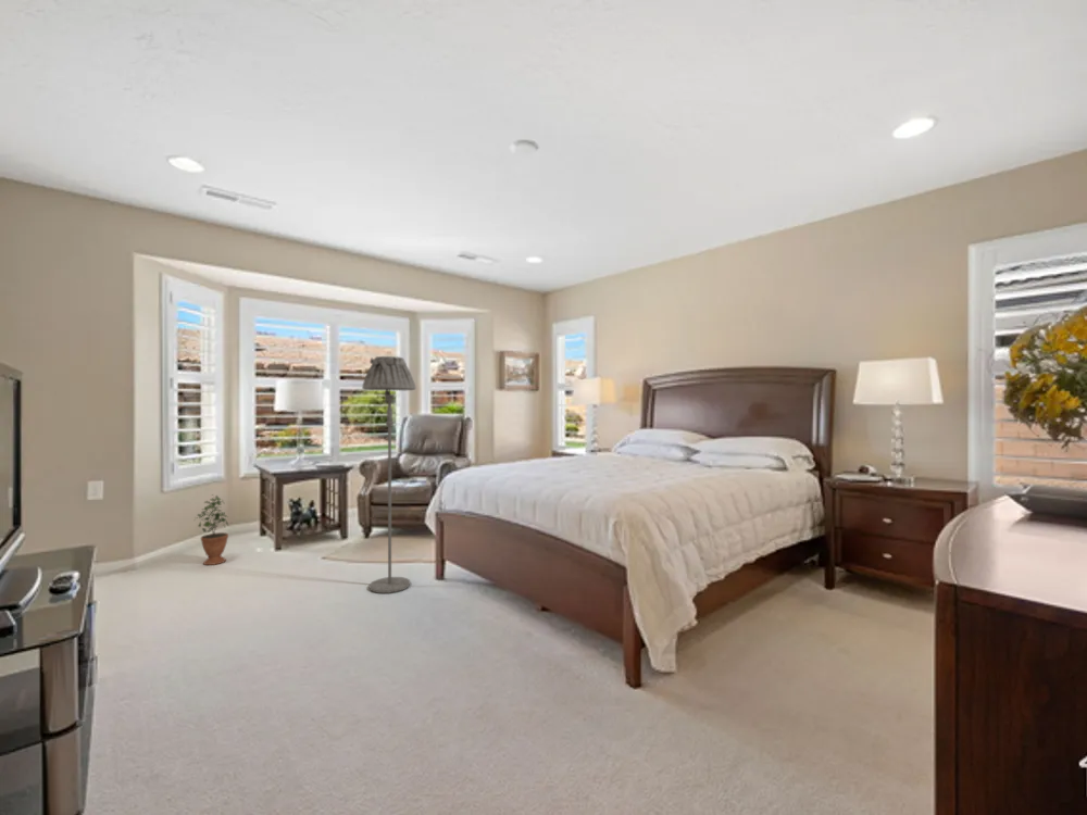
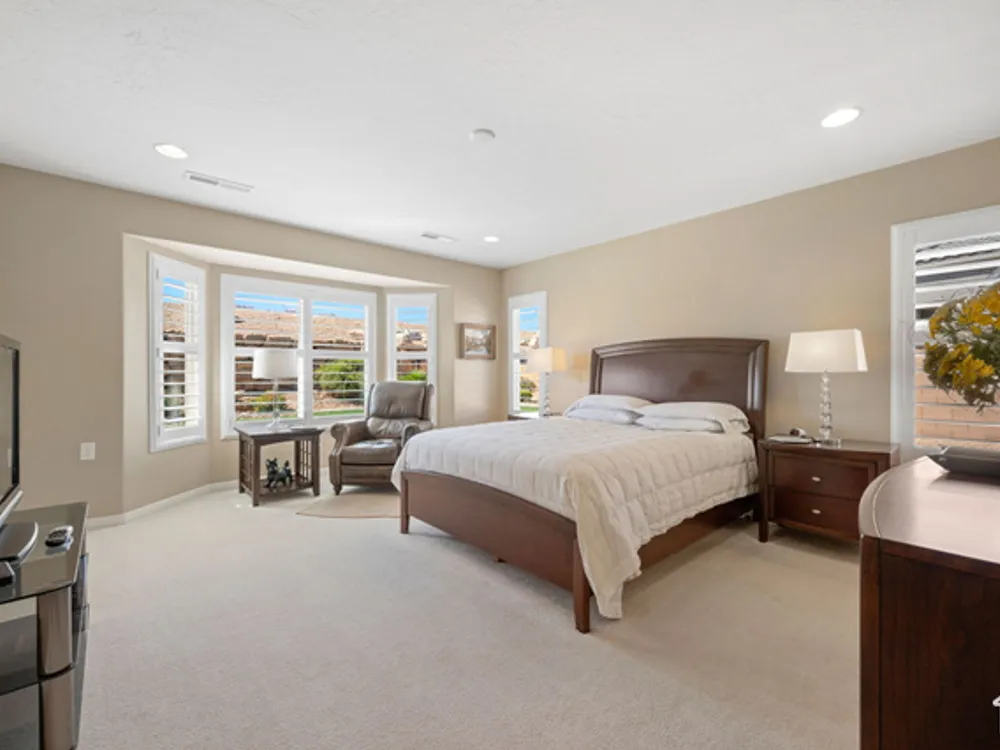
- floor lamp [361,355,417,594]
- potted plant [193,493,230,566]
